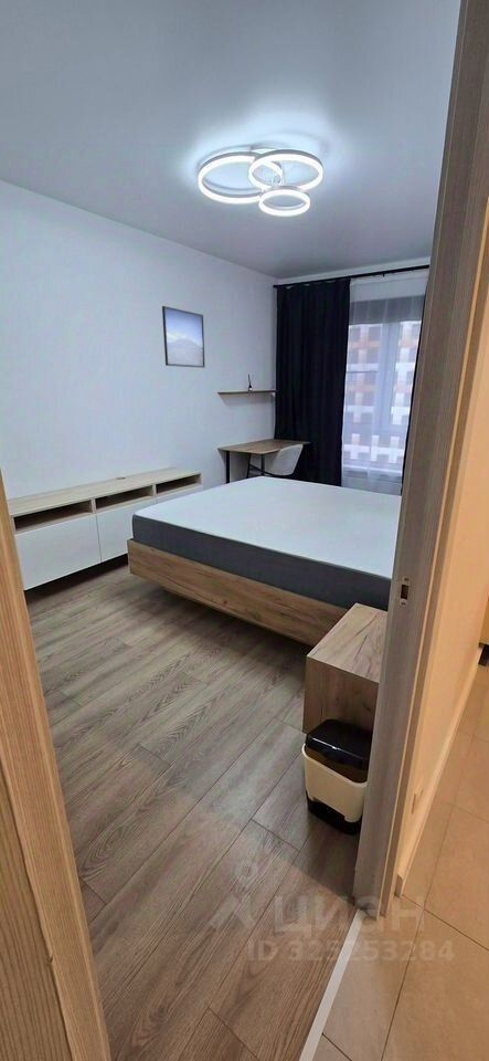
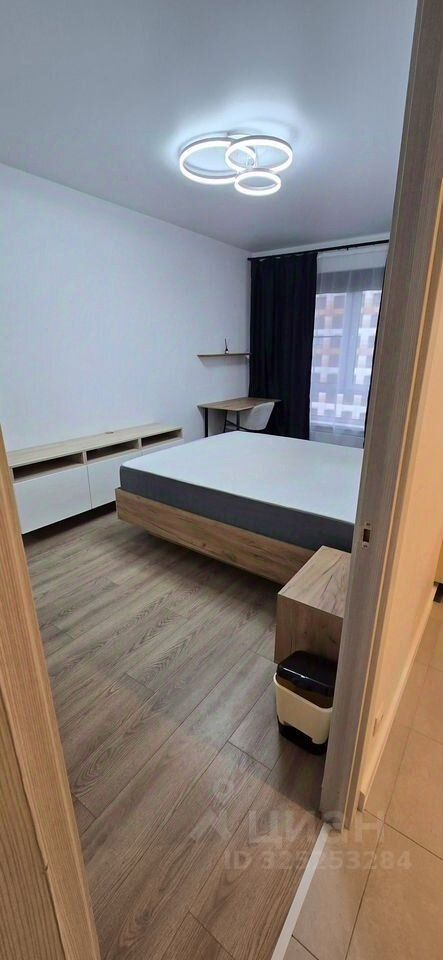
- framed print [161,305,206,369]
